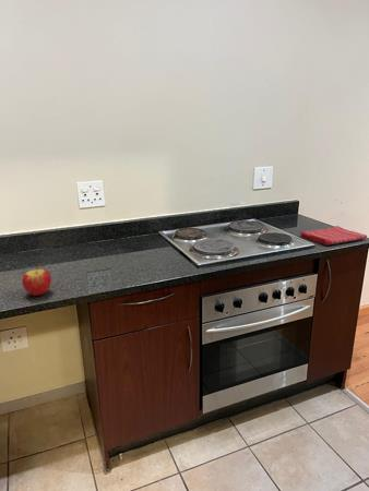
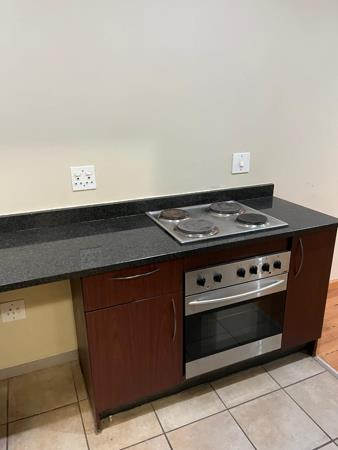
- apple [21,263,52,297]
- dish towel [300,225,368,247]
